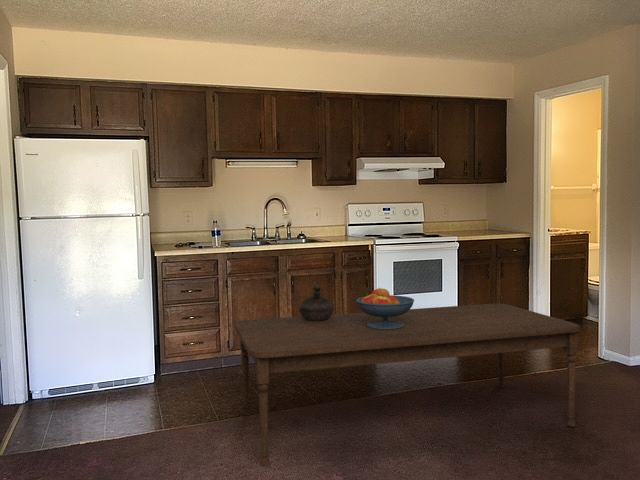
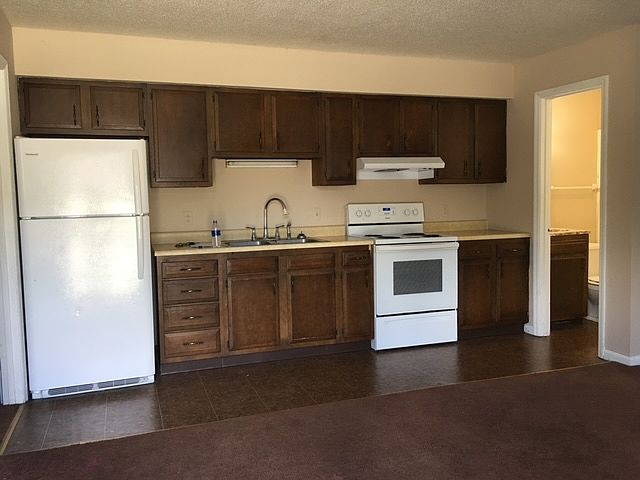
- pitcher [298,283,334,321]
- fruit bowl [355,287,415,330]
- dining table [233,303,581,467]
